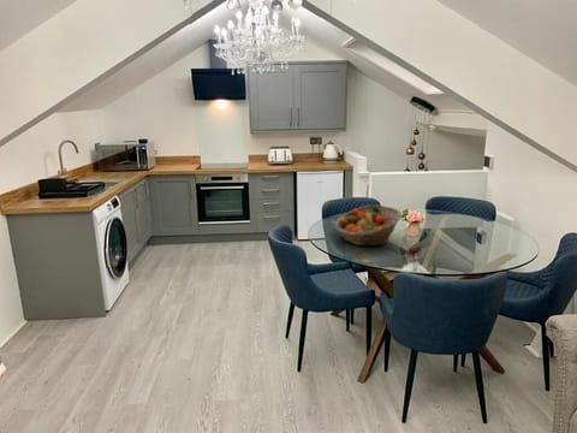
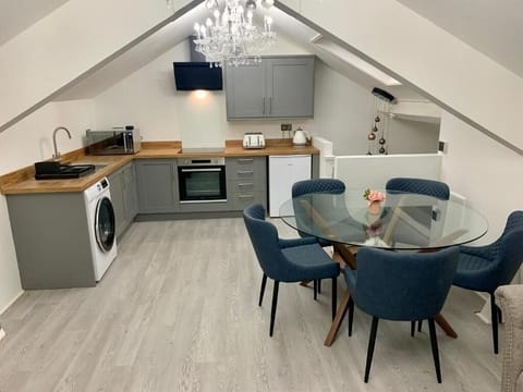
- fruit basket [334,203,403,247]
